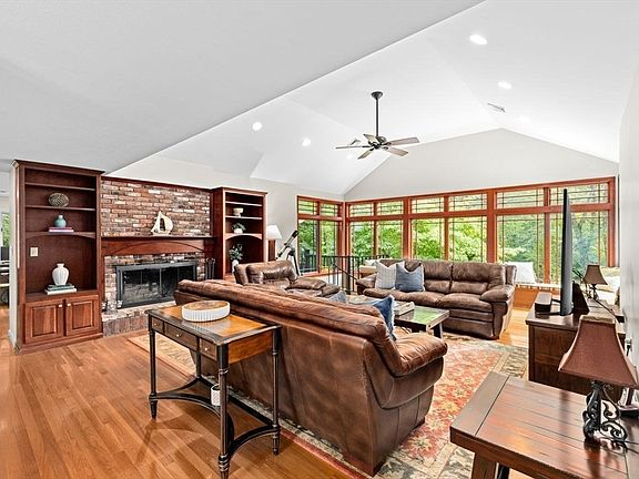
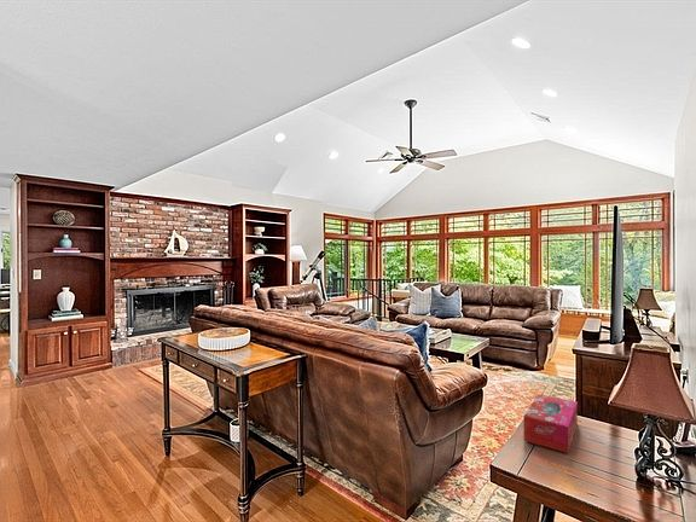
+ tissue box [522,393,579,454]
